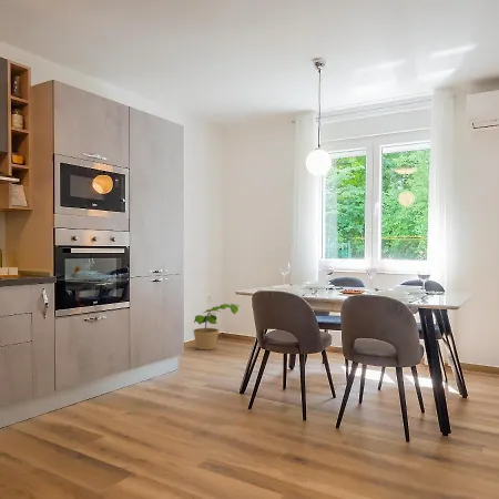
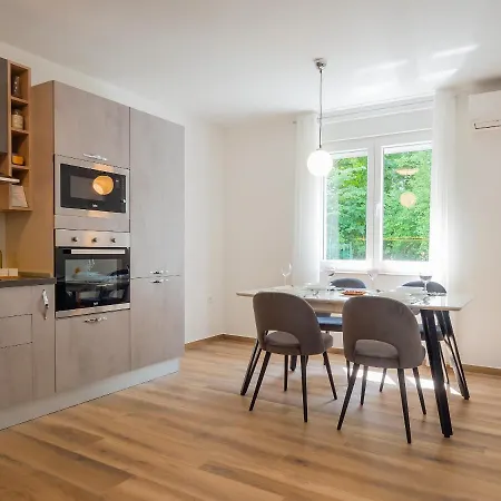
- potted plant [192,303,242,350]
